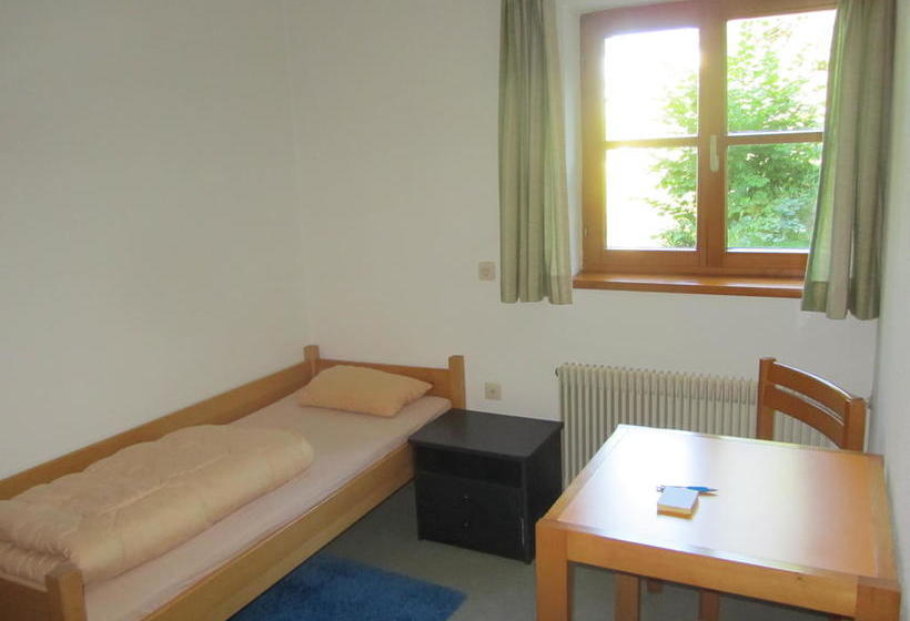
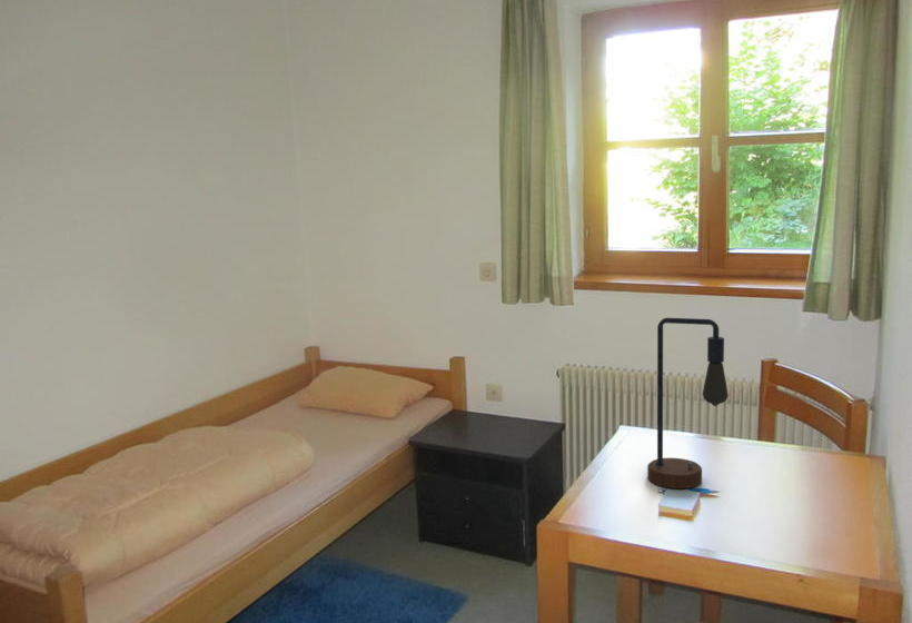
+ table lamp [646,317,730,490]
